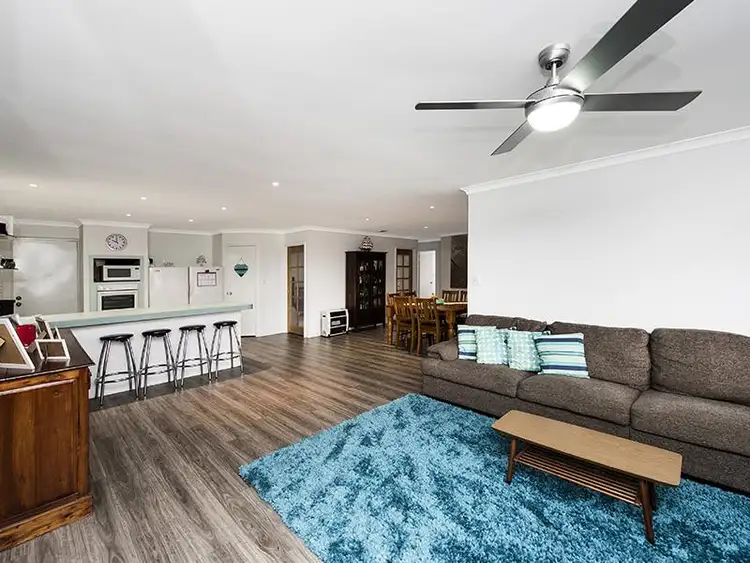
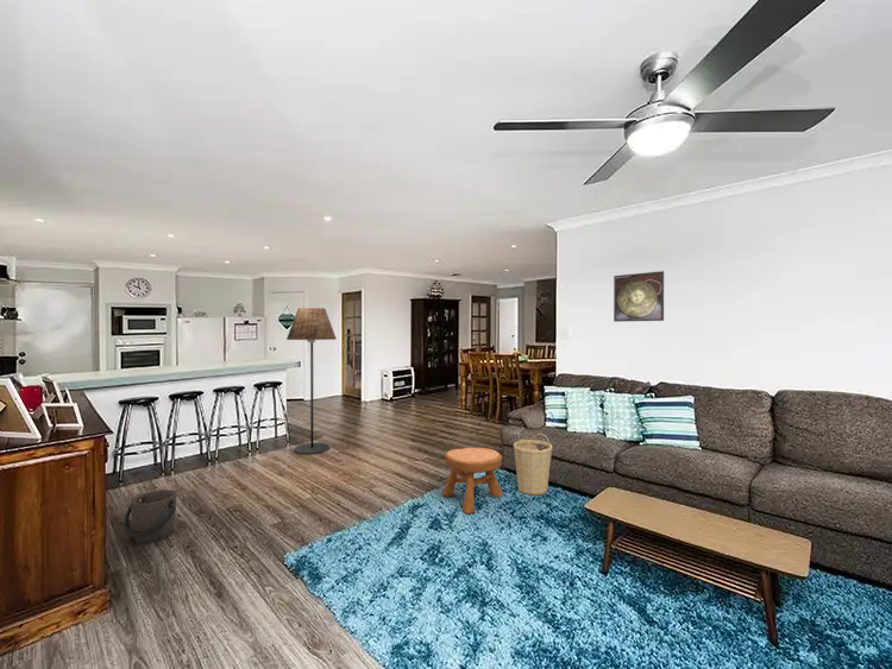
+ stool [441,447,504,515]
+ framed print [613,270,665,323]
+ floor lamp [285,307,338,455]
+ bucket [124,488,178,544]
+ basket [513,433,553,497]
